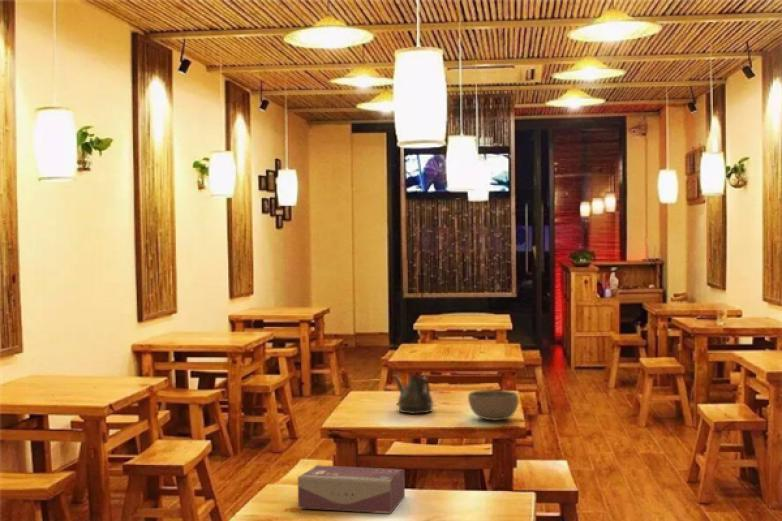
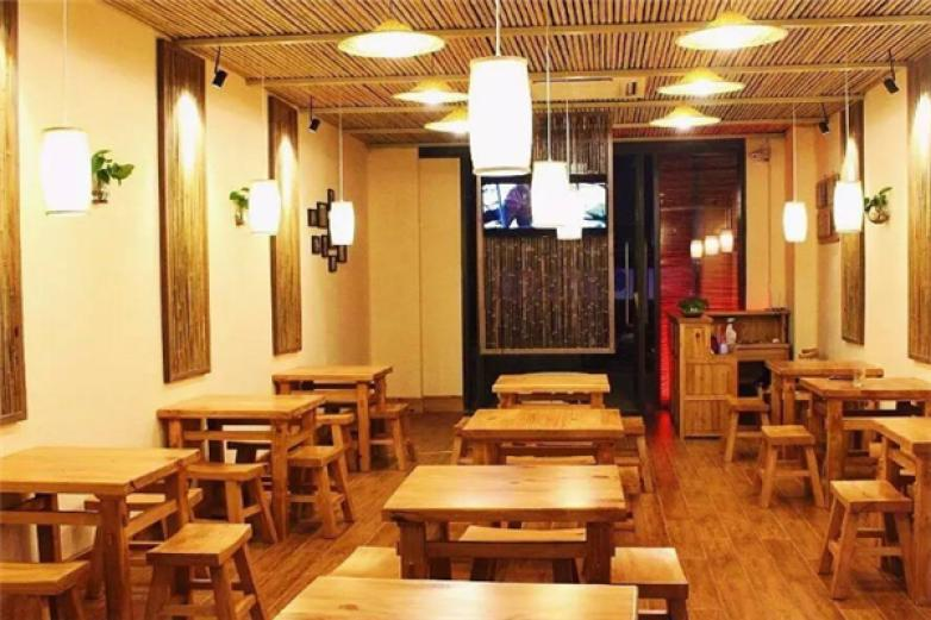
- teapot [391,373,435,415]
- bowl [467,389,519,421]
- tissue box [297,464,406,514]
